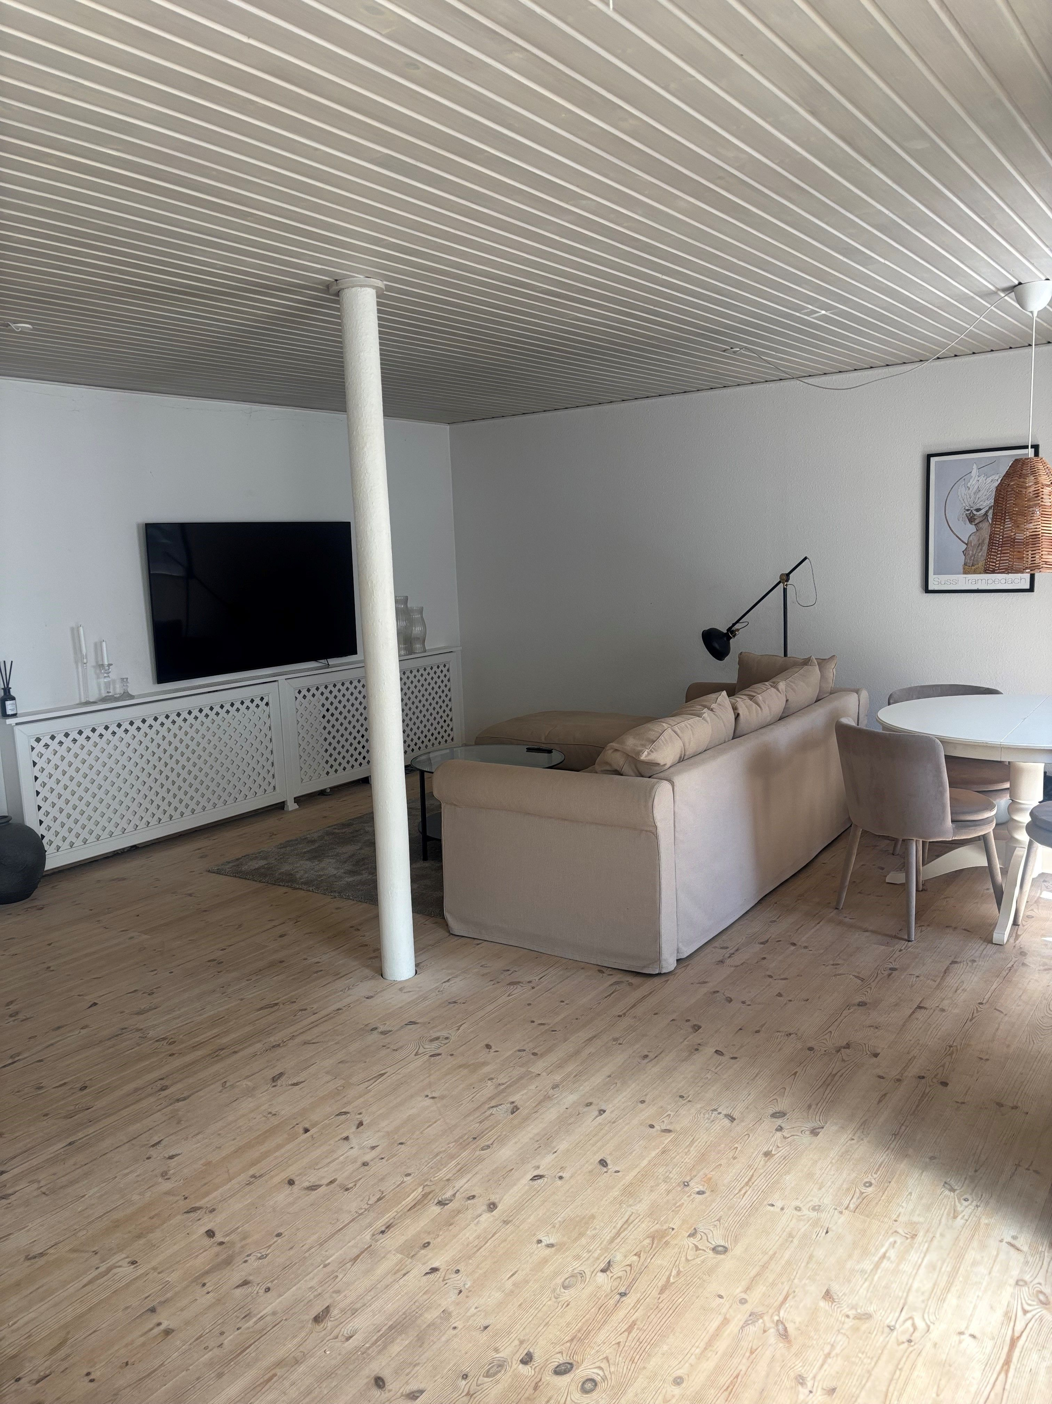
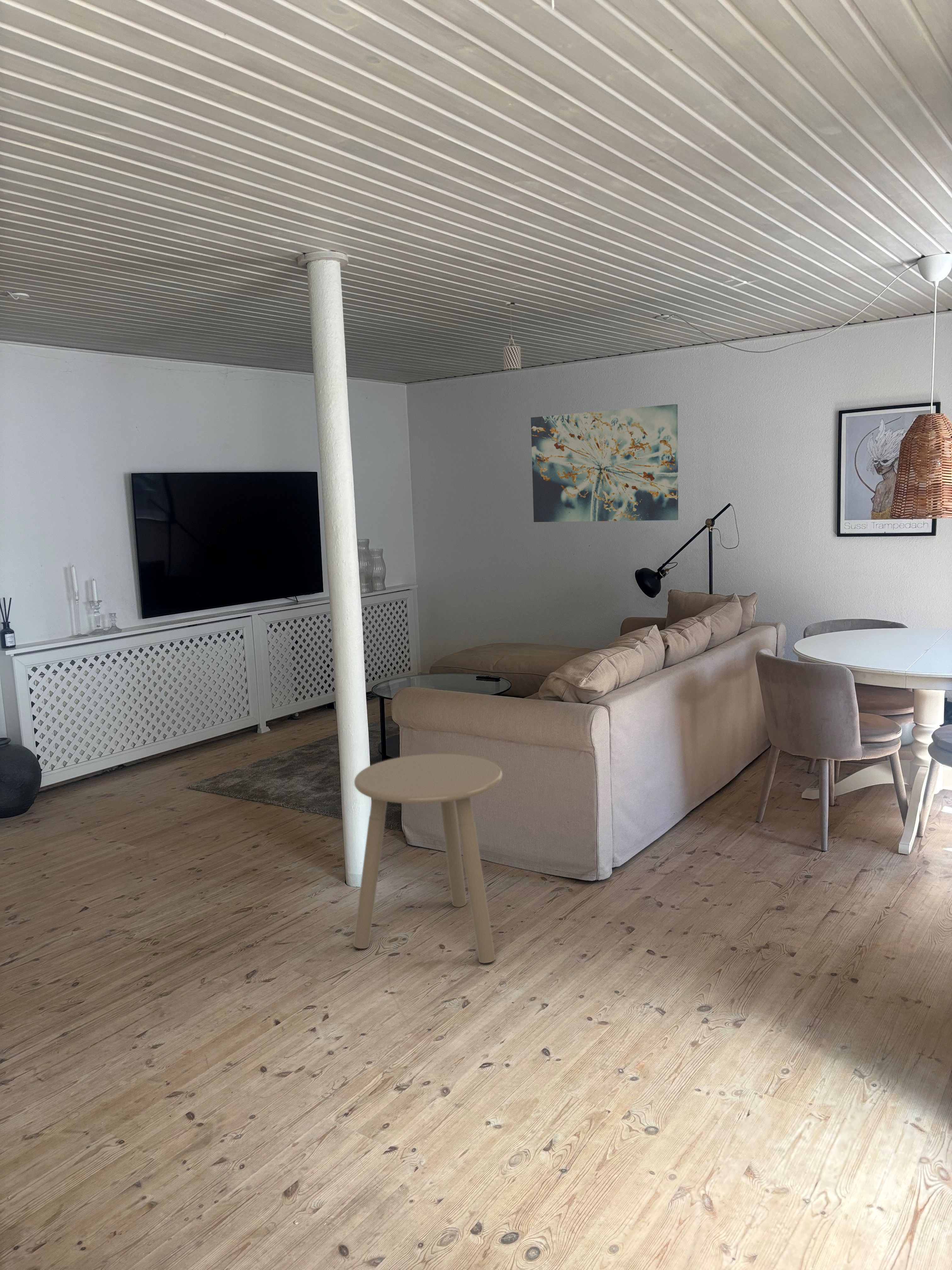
+ wall art [530,404,678,523]
+ pendant light [503,302,521,371]
+ side table [353,753,503,964]
